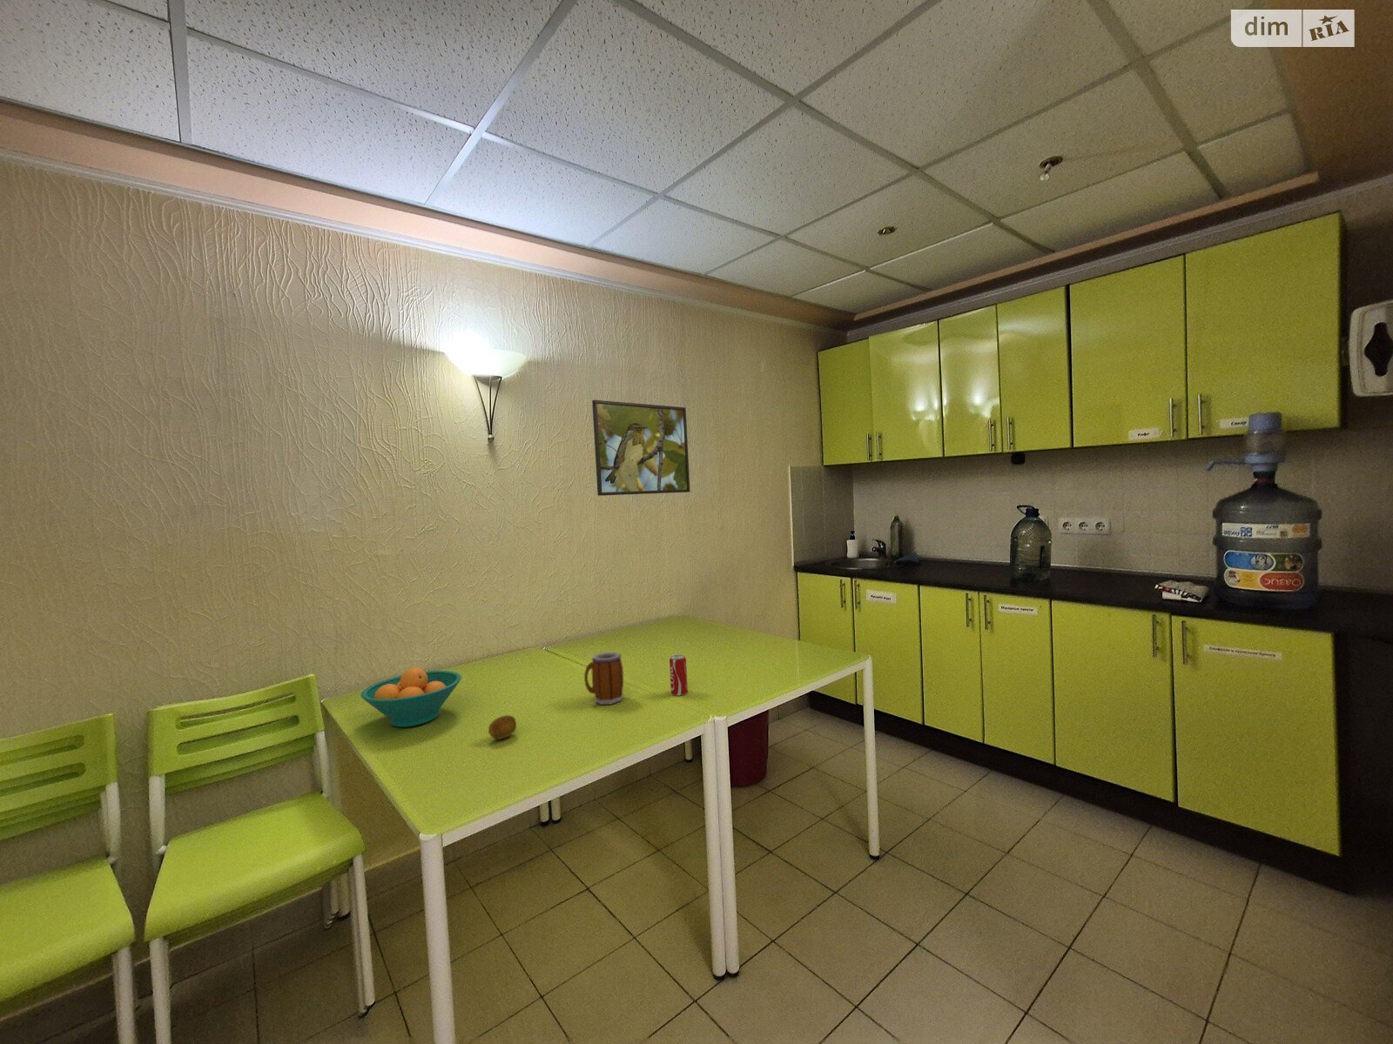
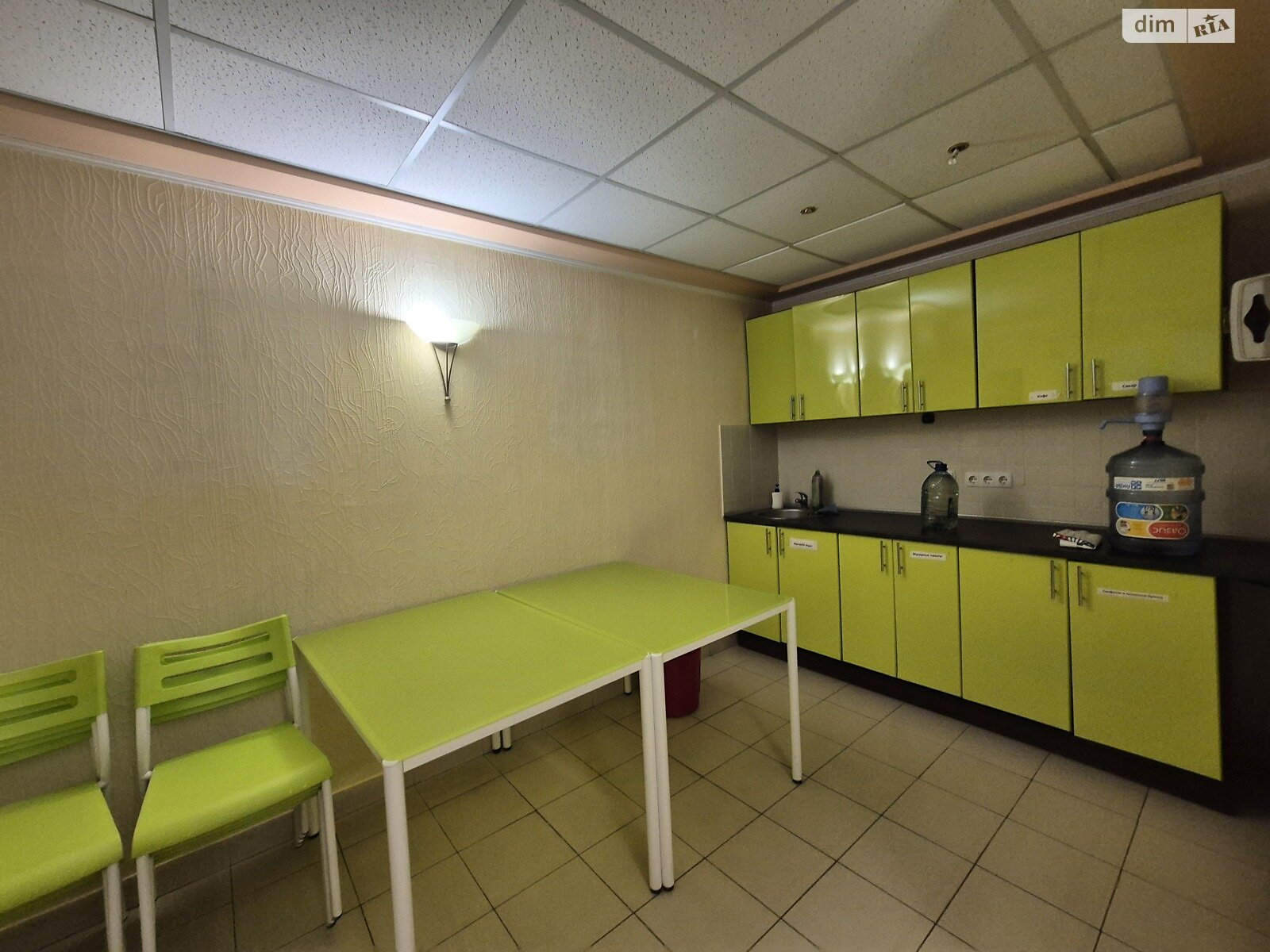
- fruit [487,714,517,740]
- fruit bowl [361,667,462,728]
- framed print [591,399,690,497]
- beverage can [669,655,689,696]
- mug [584,650,624,705]
